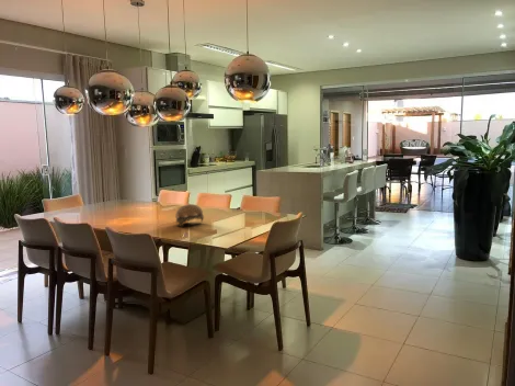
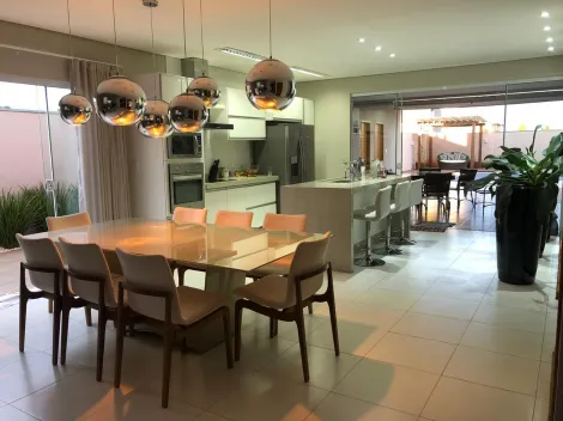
- decorative bowl [174,203,205,228]
